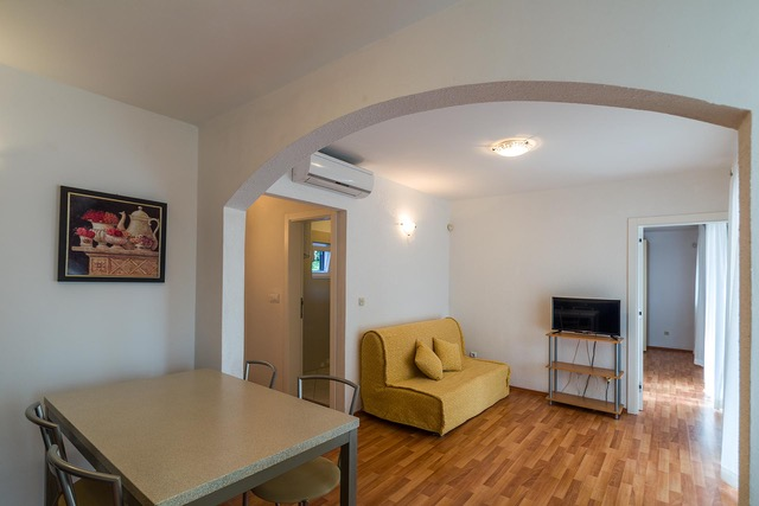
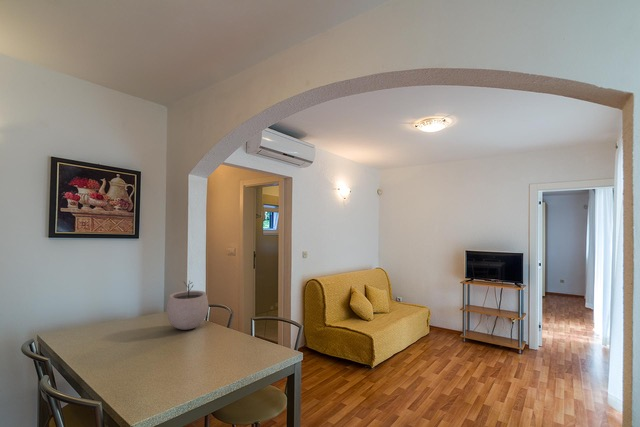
+ plant pot [166,280,209,331]
